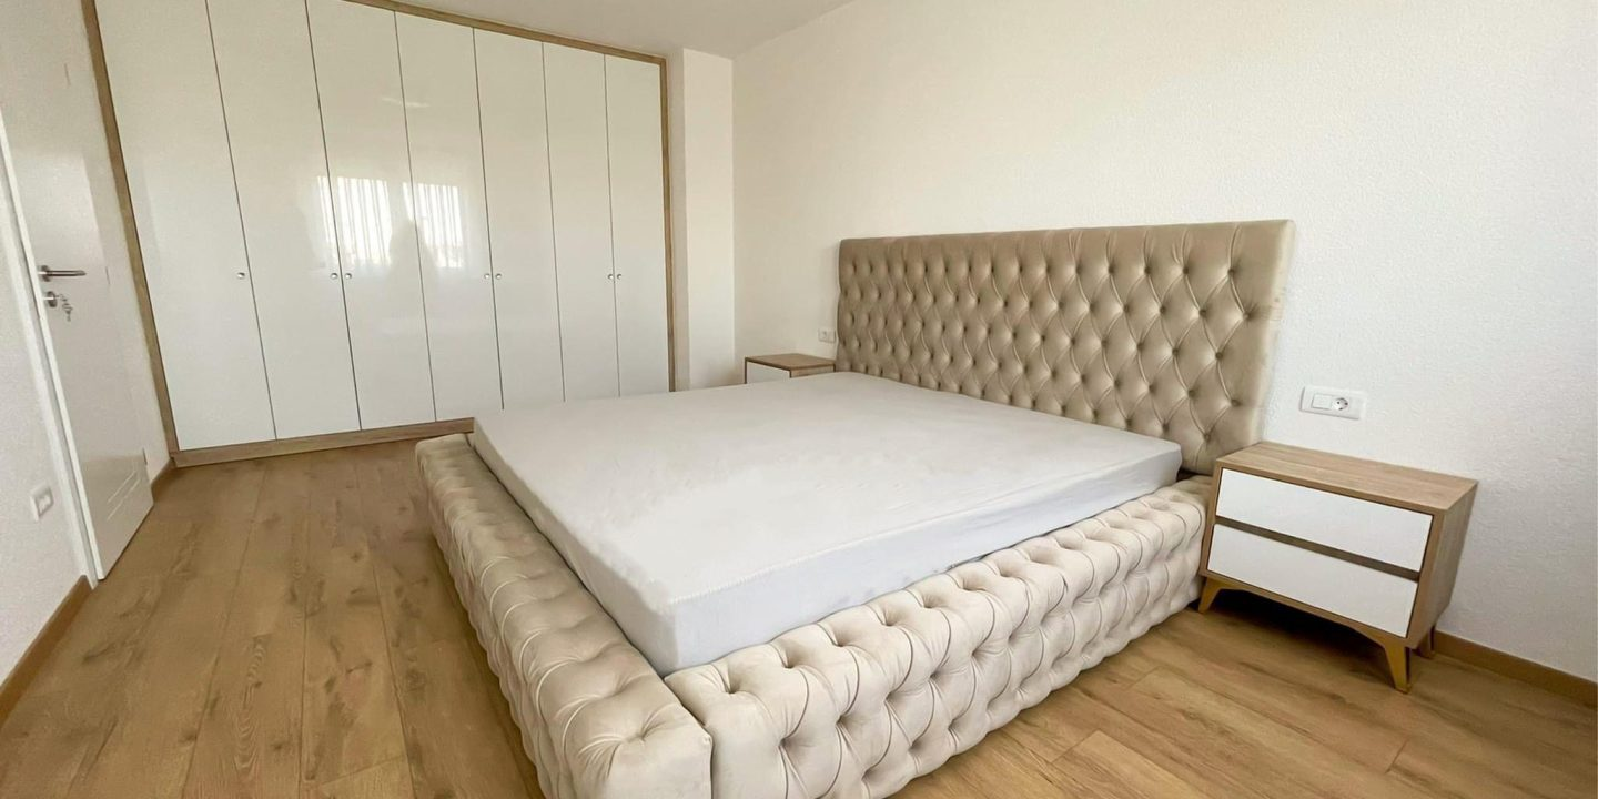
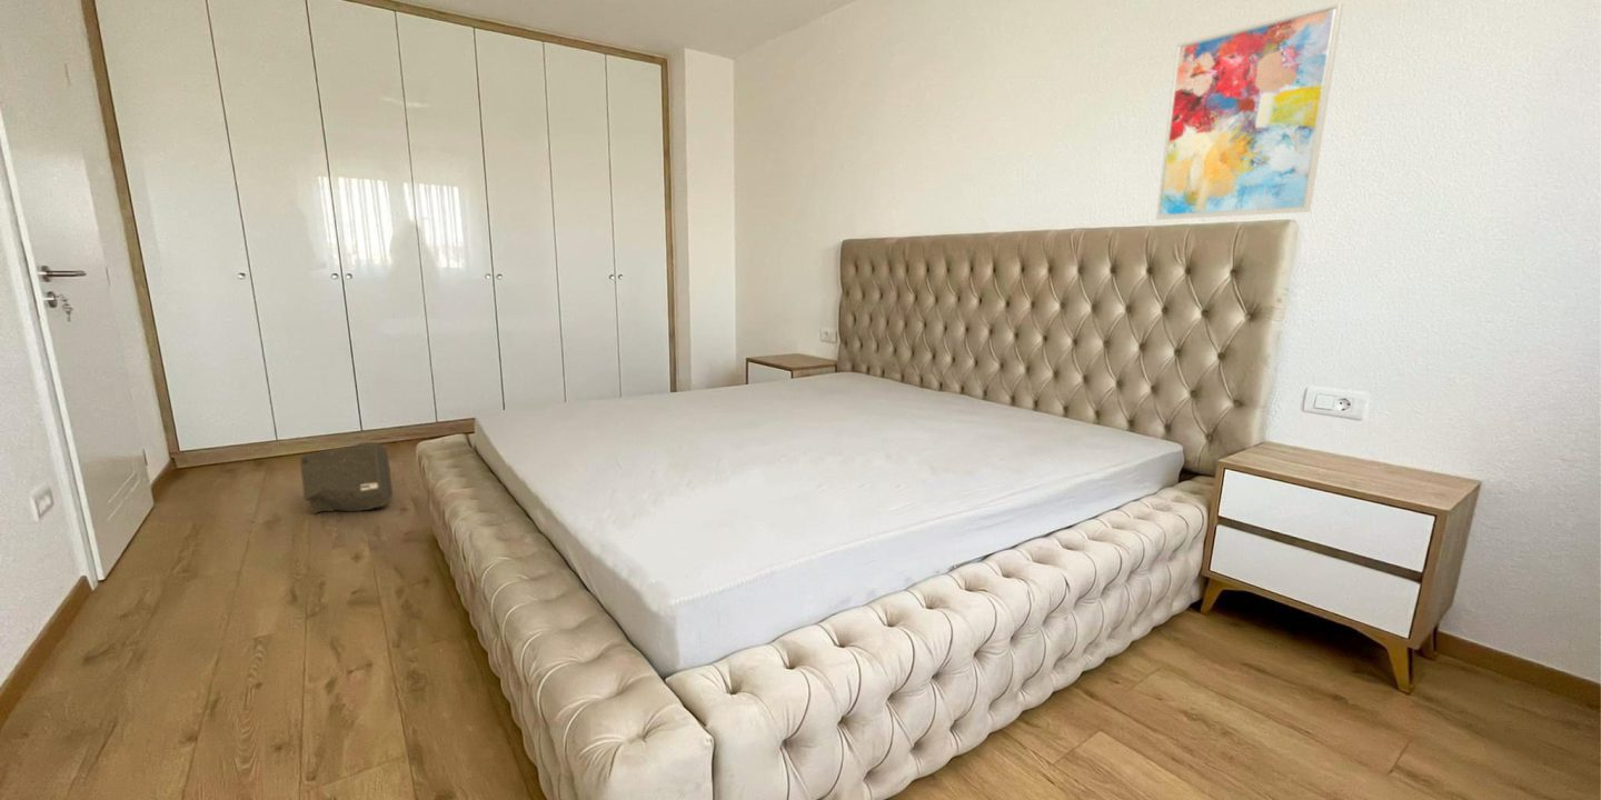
+ wall art [1155,1,1344,221]
+ rock [299,441,394,514]
